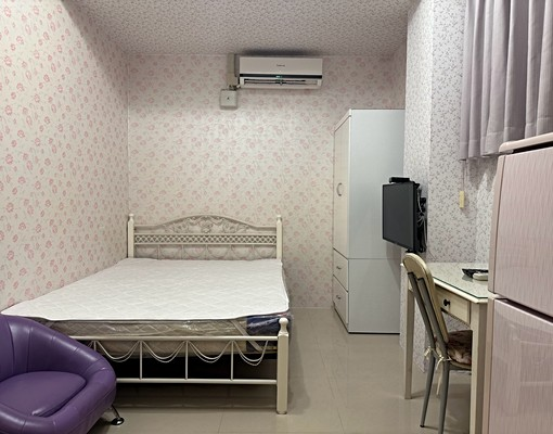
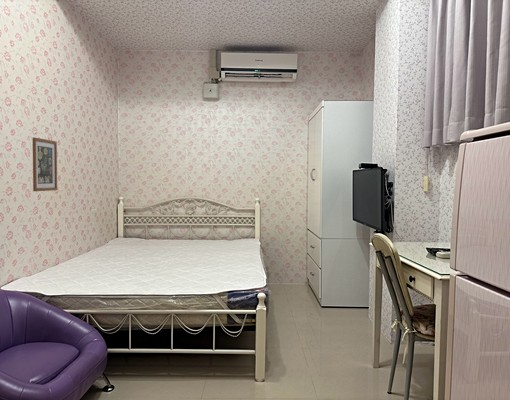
+ wall art [32,136,58,192]
